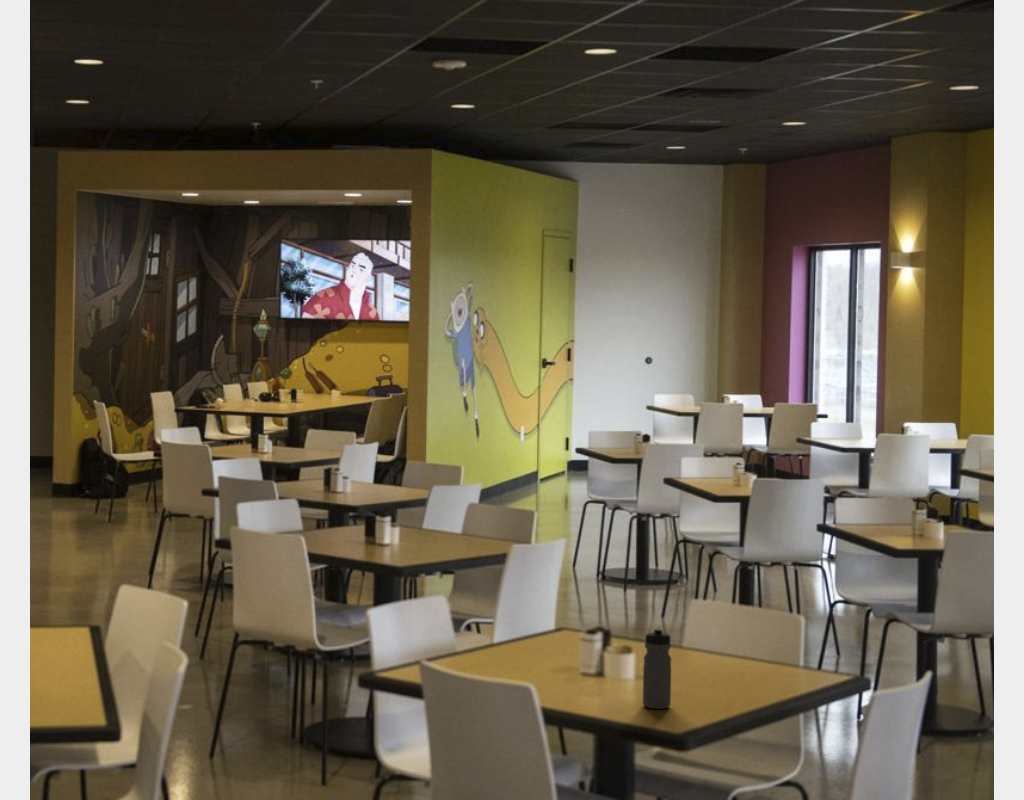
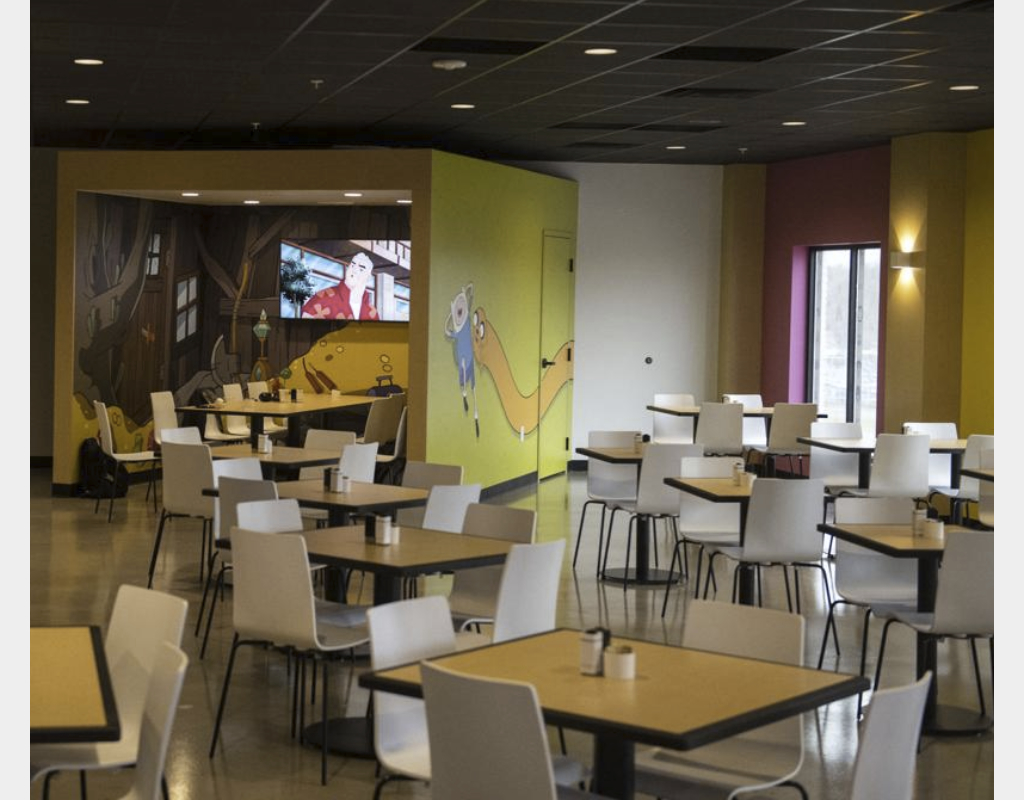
- water bottle [642,627,673,710]
